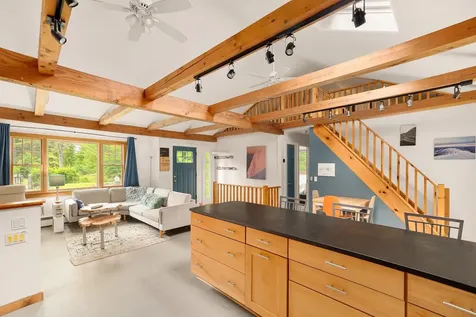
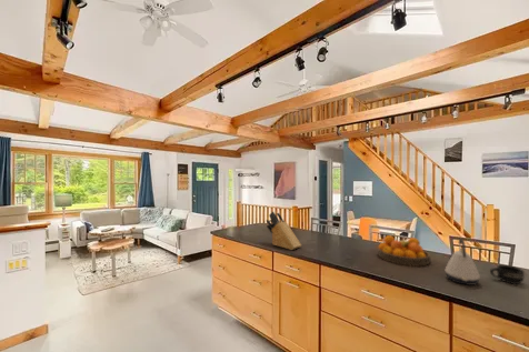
+ kettle [445,238,481,286]
+ mug [489,264,525,285]
+ fruit bowl [377,234,431,268]
+ knife block [266,210,302,251]
